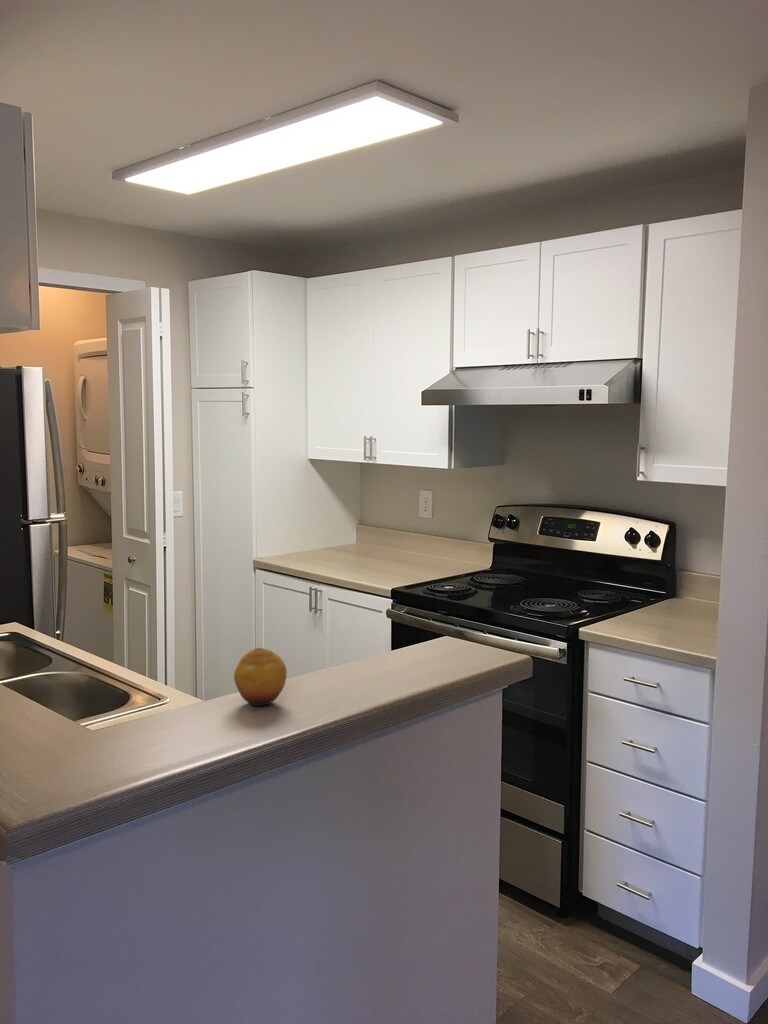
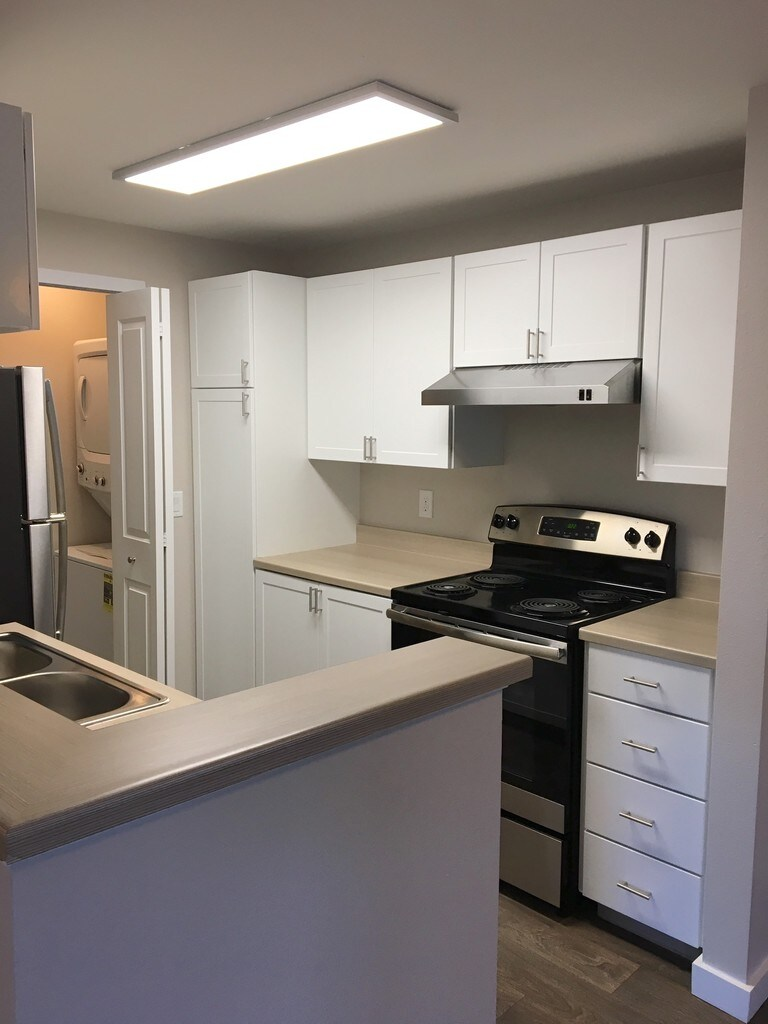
- fruit [233,647,288,707]
